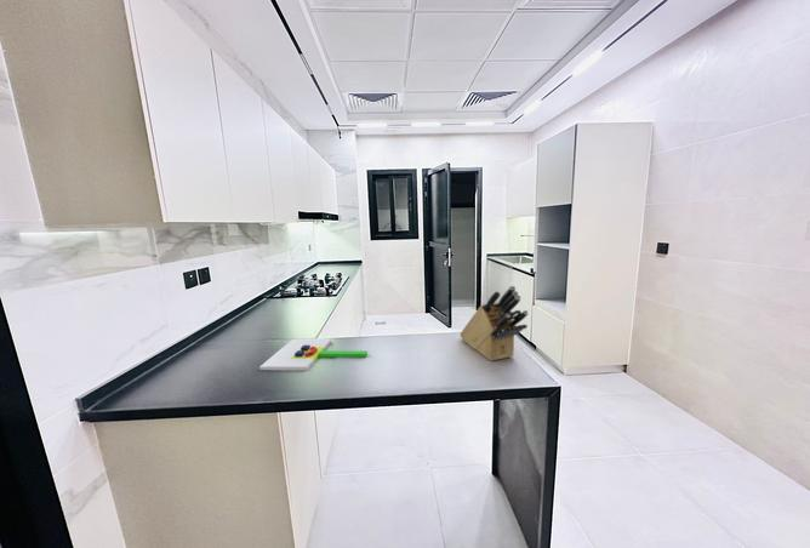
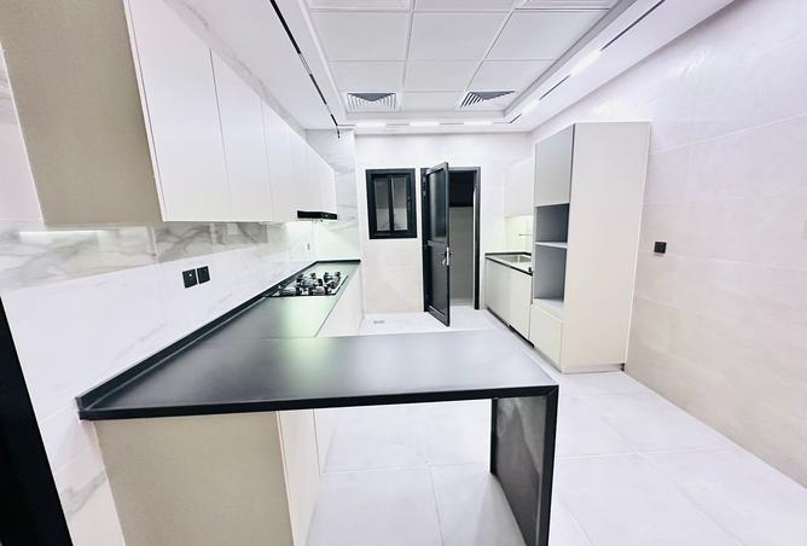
- knife block [458,285,530,361]
- chopping board [258,338,369,372]
